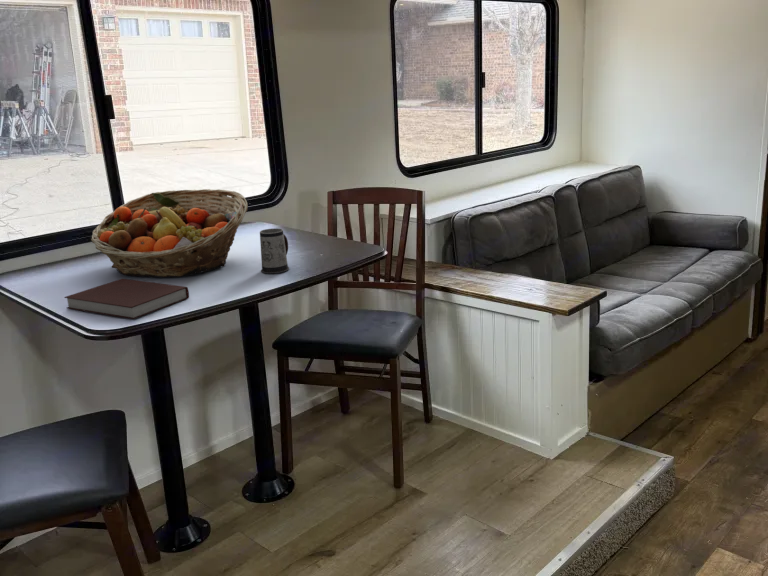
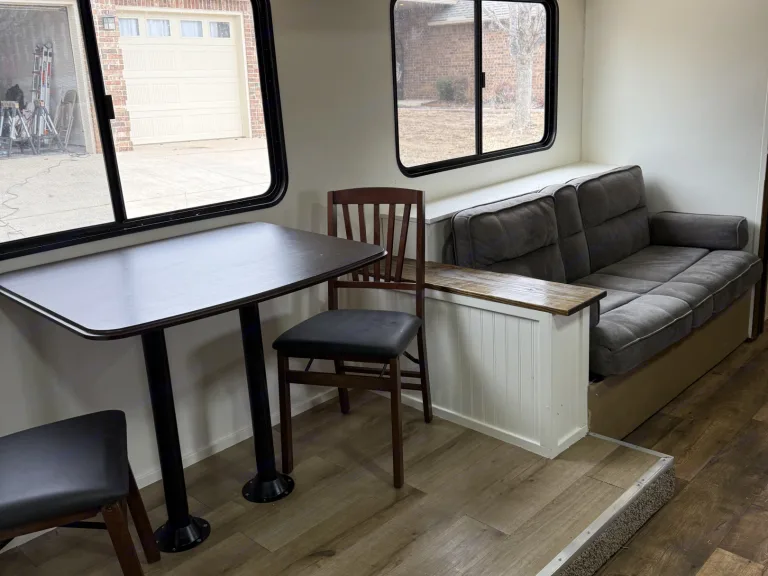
- mug [259,227,290,274]
- notebook [64,278,190,320]
- fruit basket [90,188,249,278]
